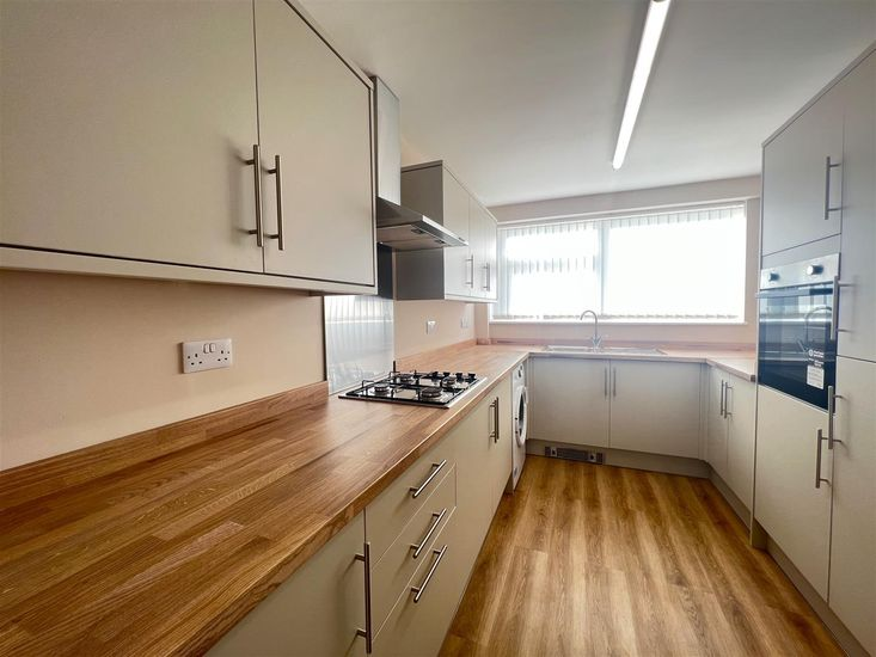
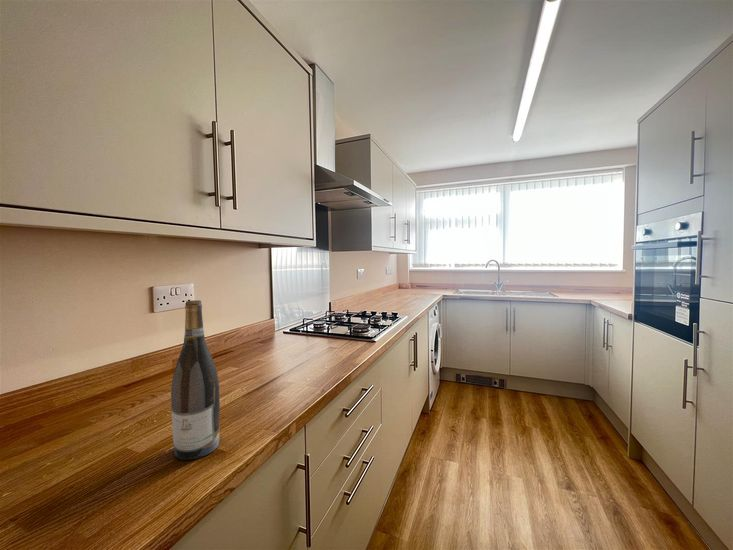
+ wine bottle [170,299,221,461]
